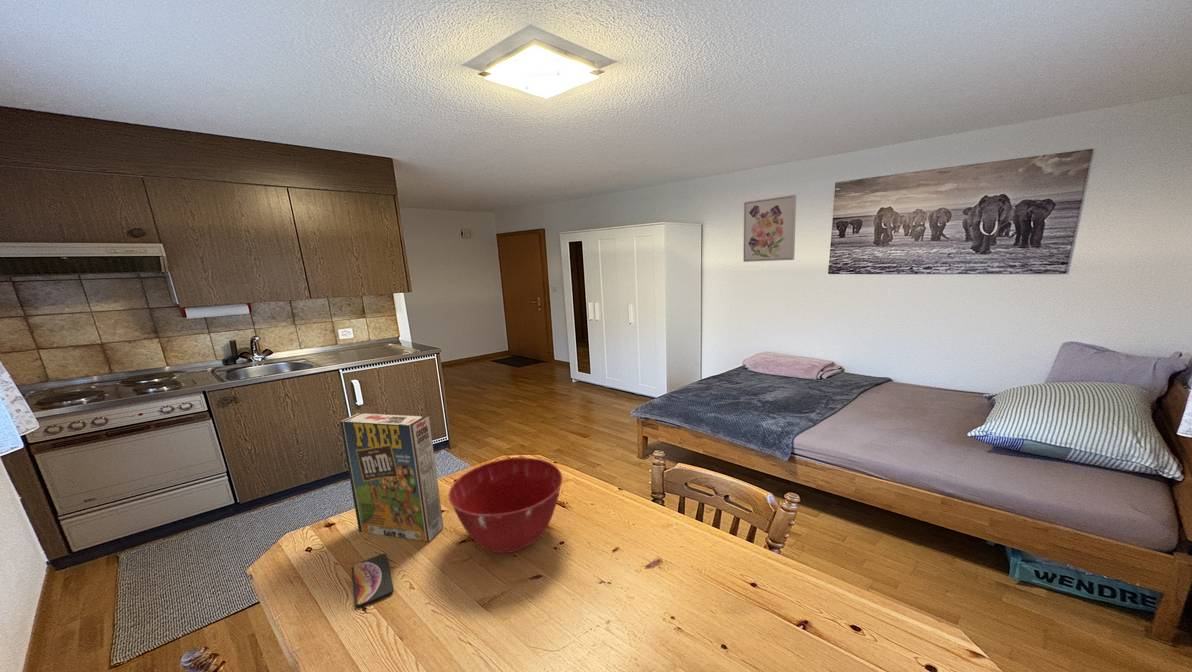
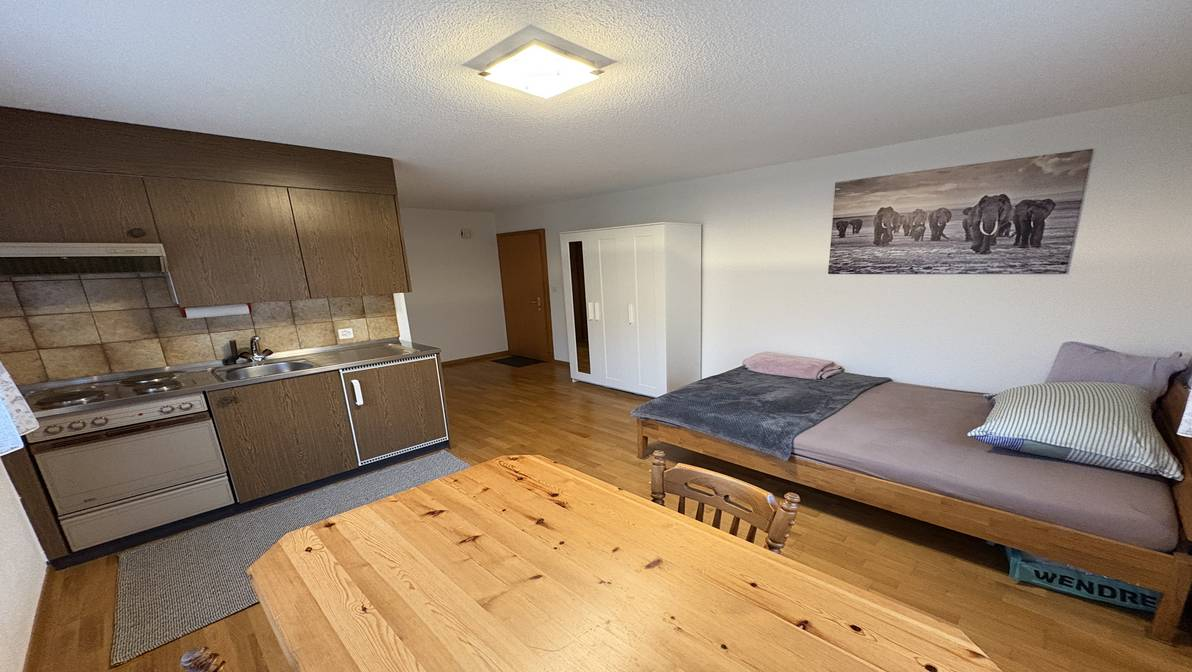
- cereal box [339,412,444,542]
- smartphone [351,553,394,609]
- wall art [742,194,797,263]
- mixing bowl [447,457,564,554]
